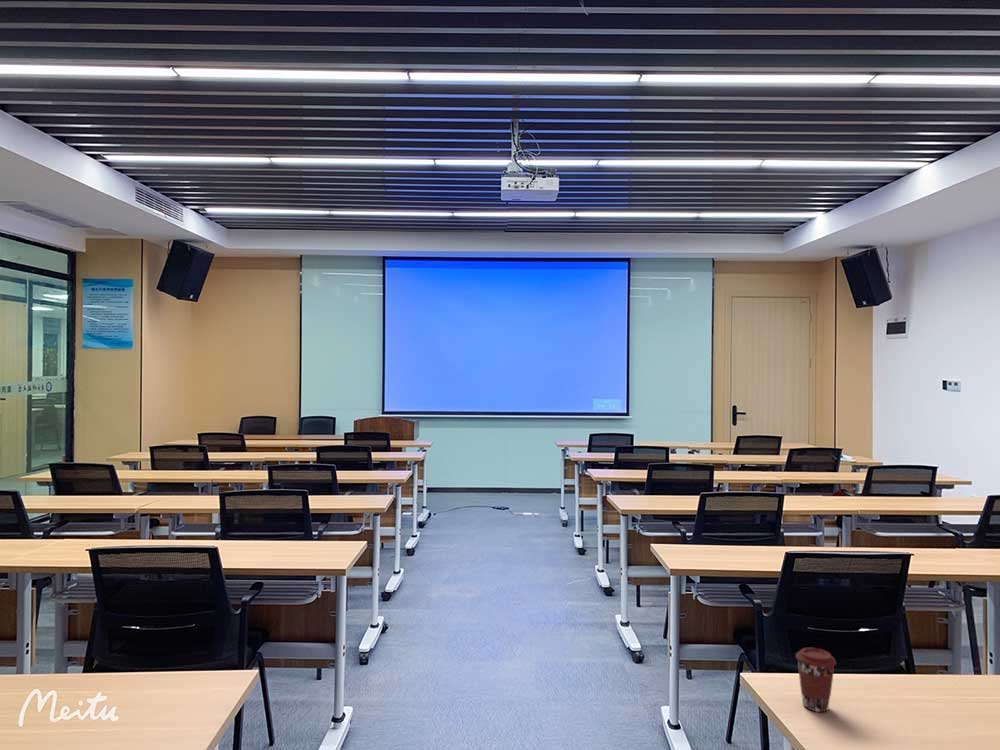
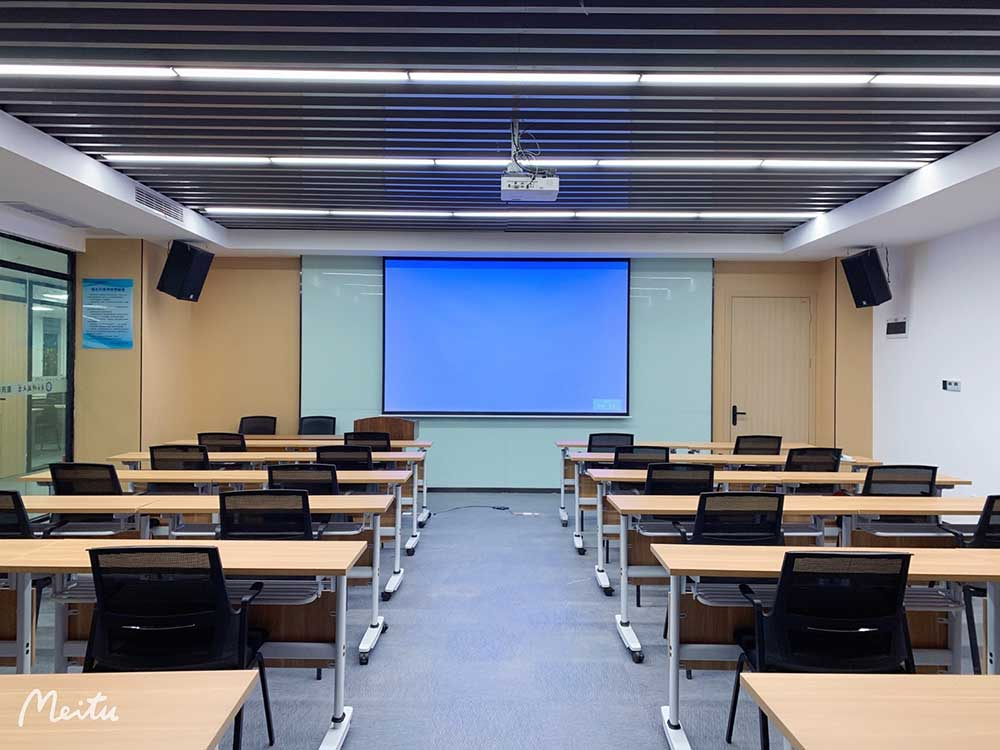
- coffee cup [795,647,837,713]
